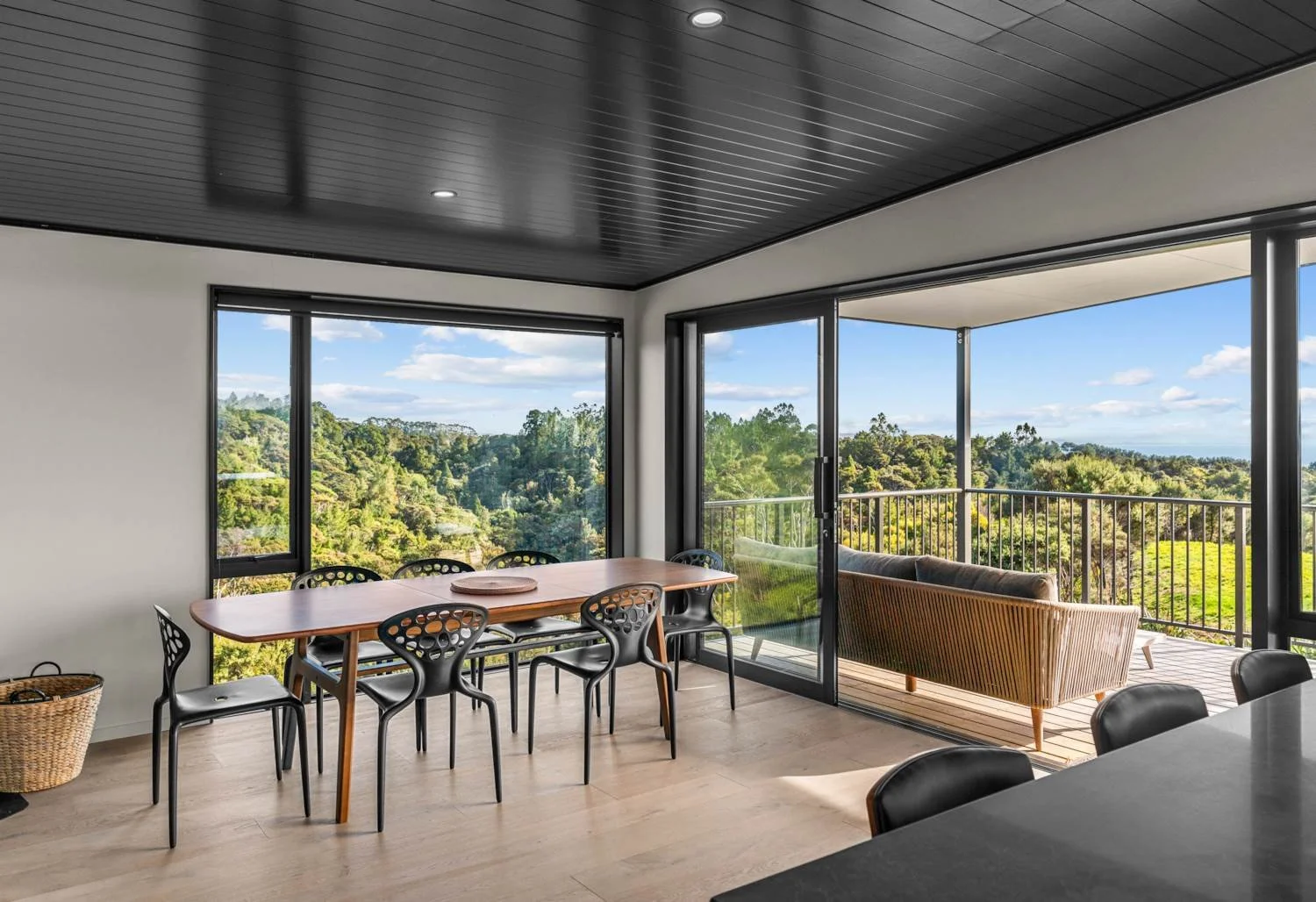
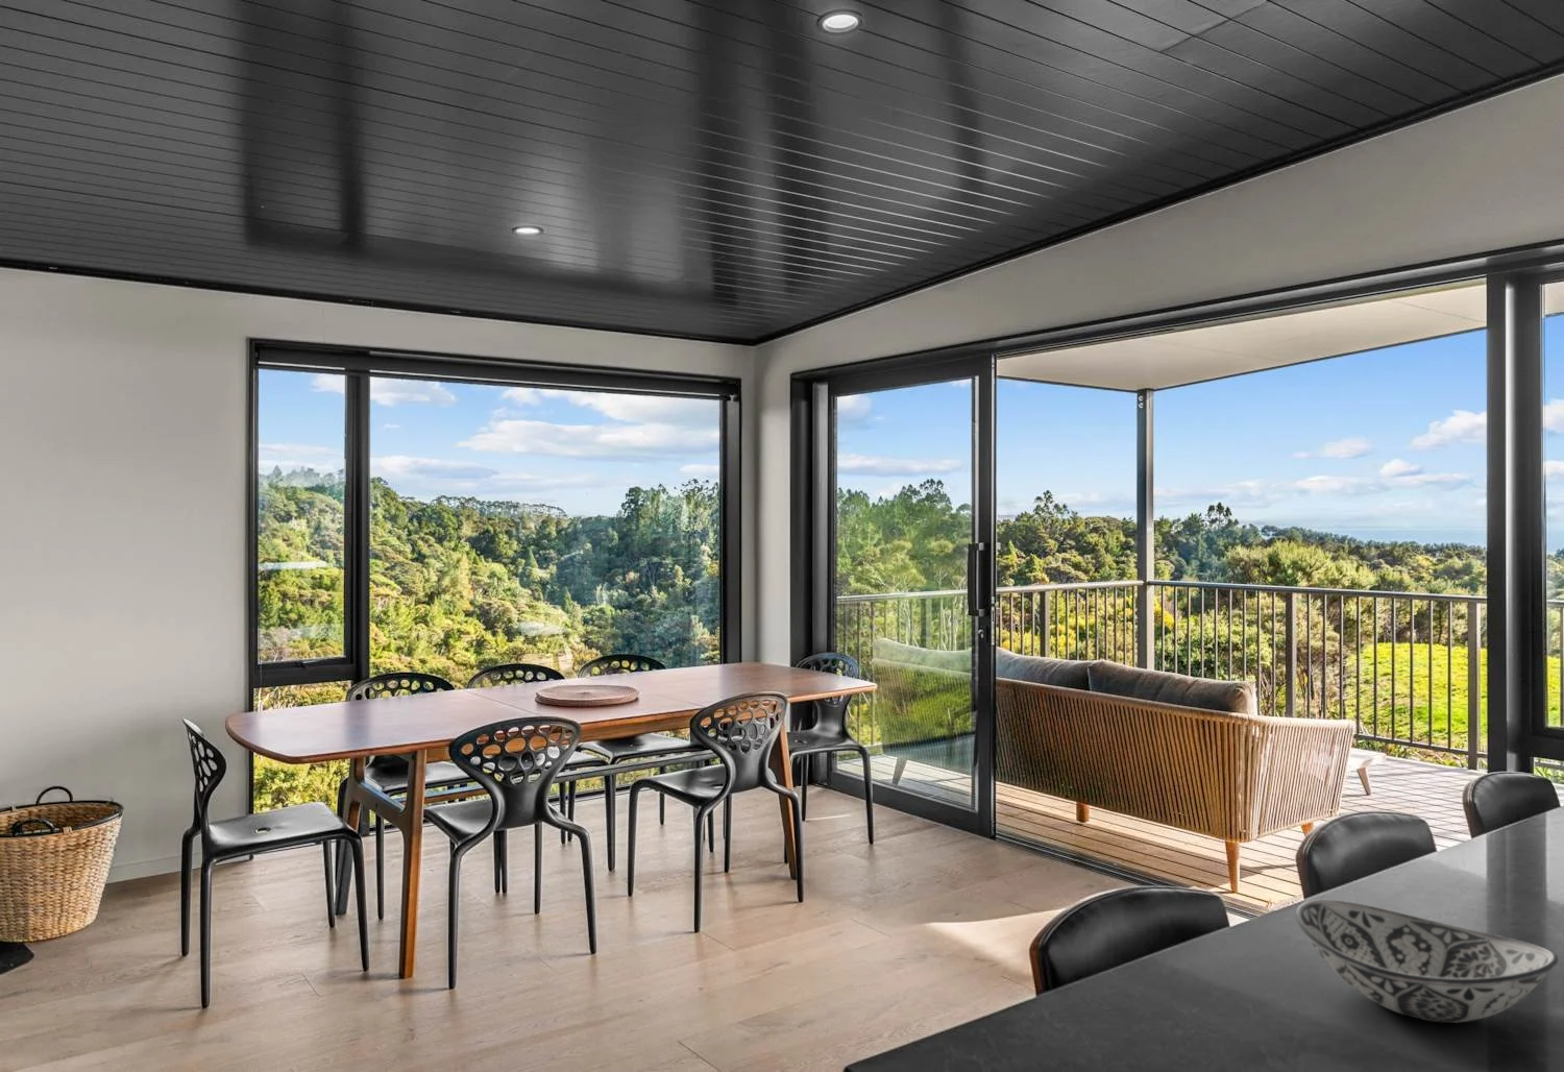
+ decorative bowl [1294,898,1559,1024]
